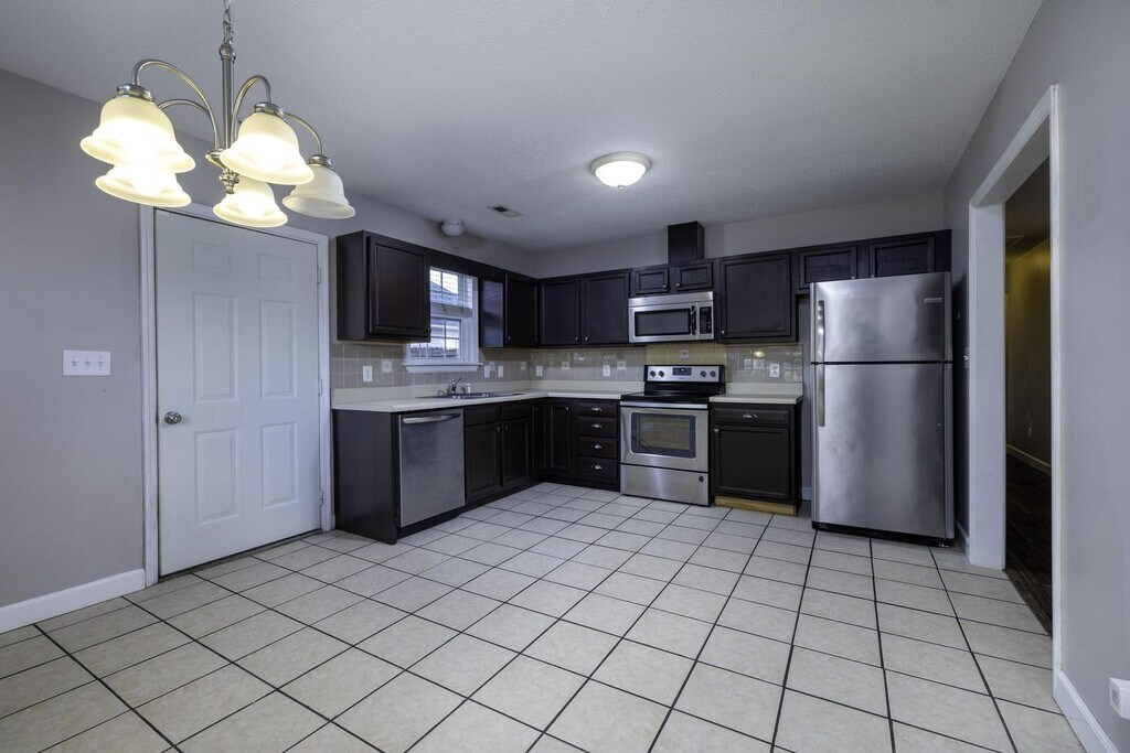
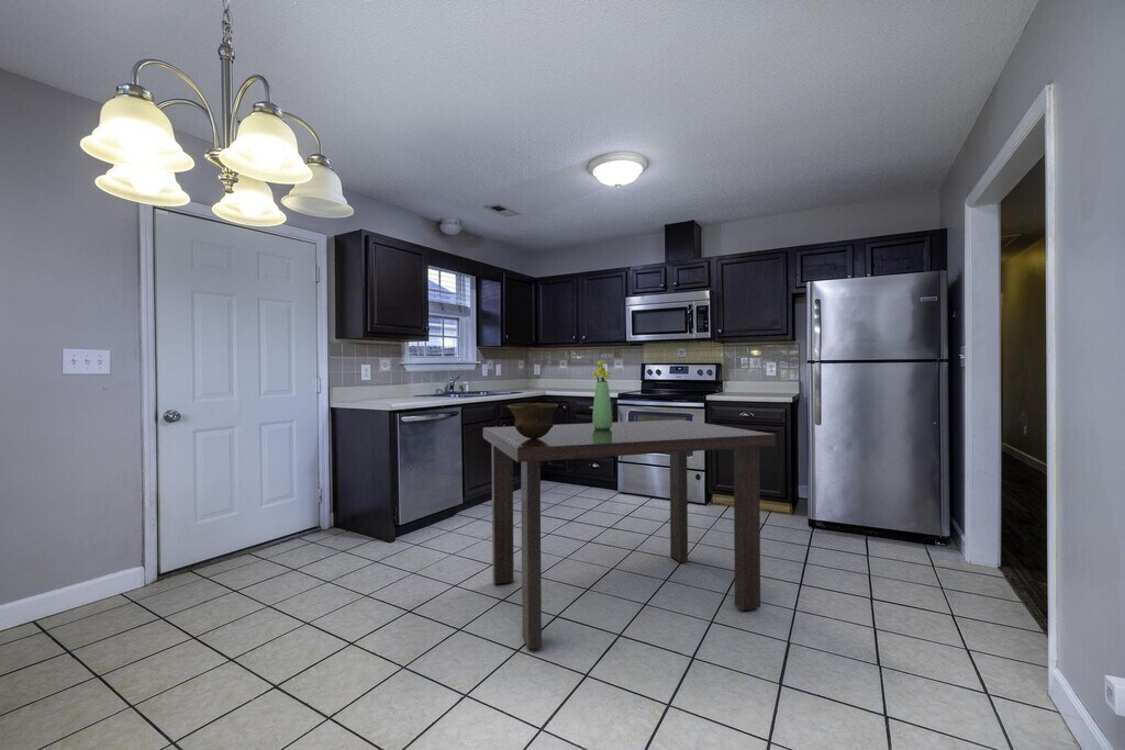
+ dining table [482,418,777,650]
+ bouquet [591,359,613,429]
+ bowl [506,402,559,439]
